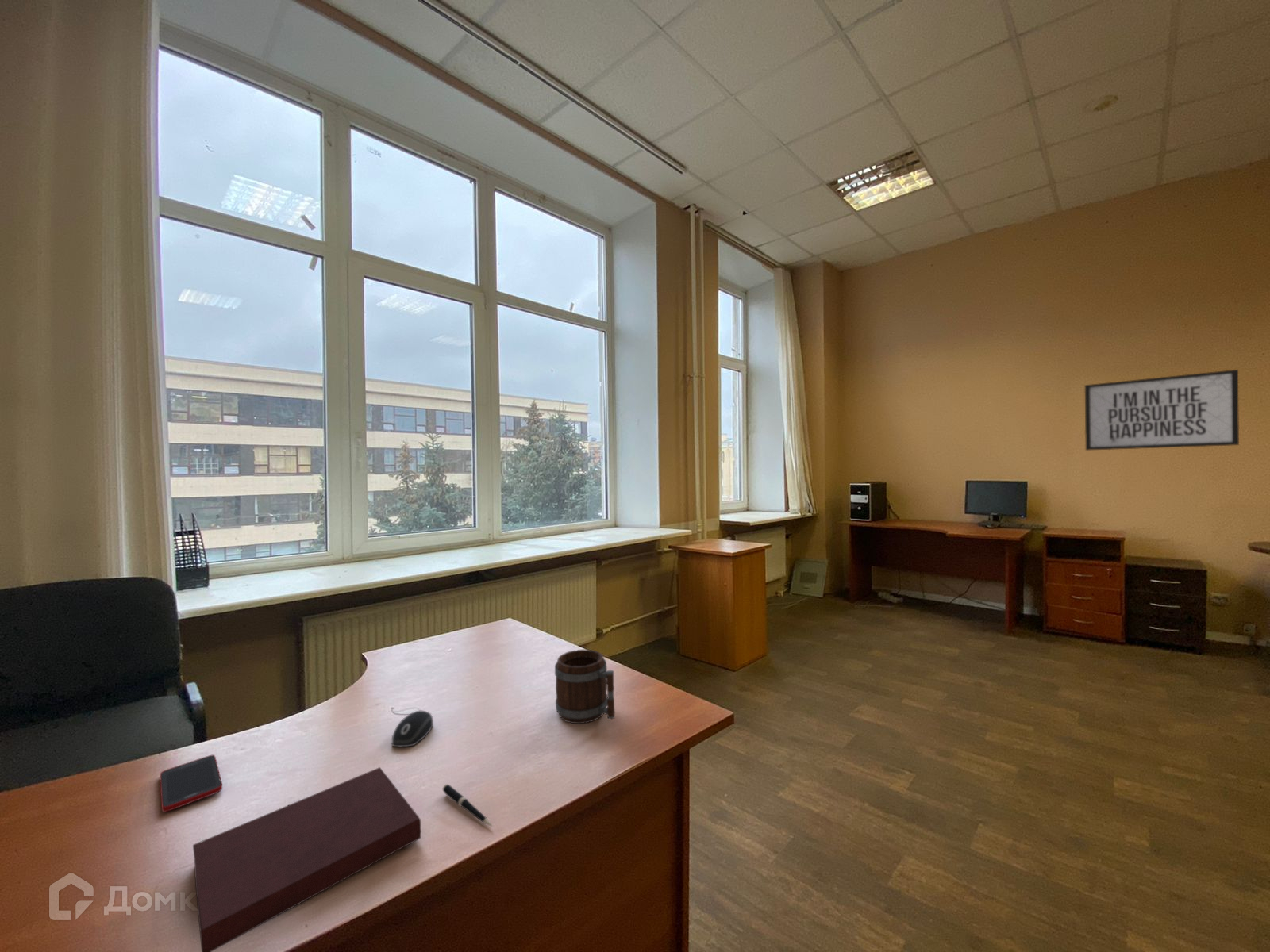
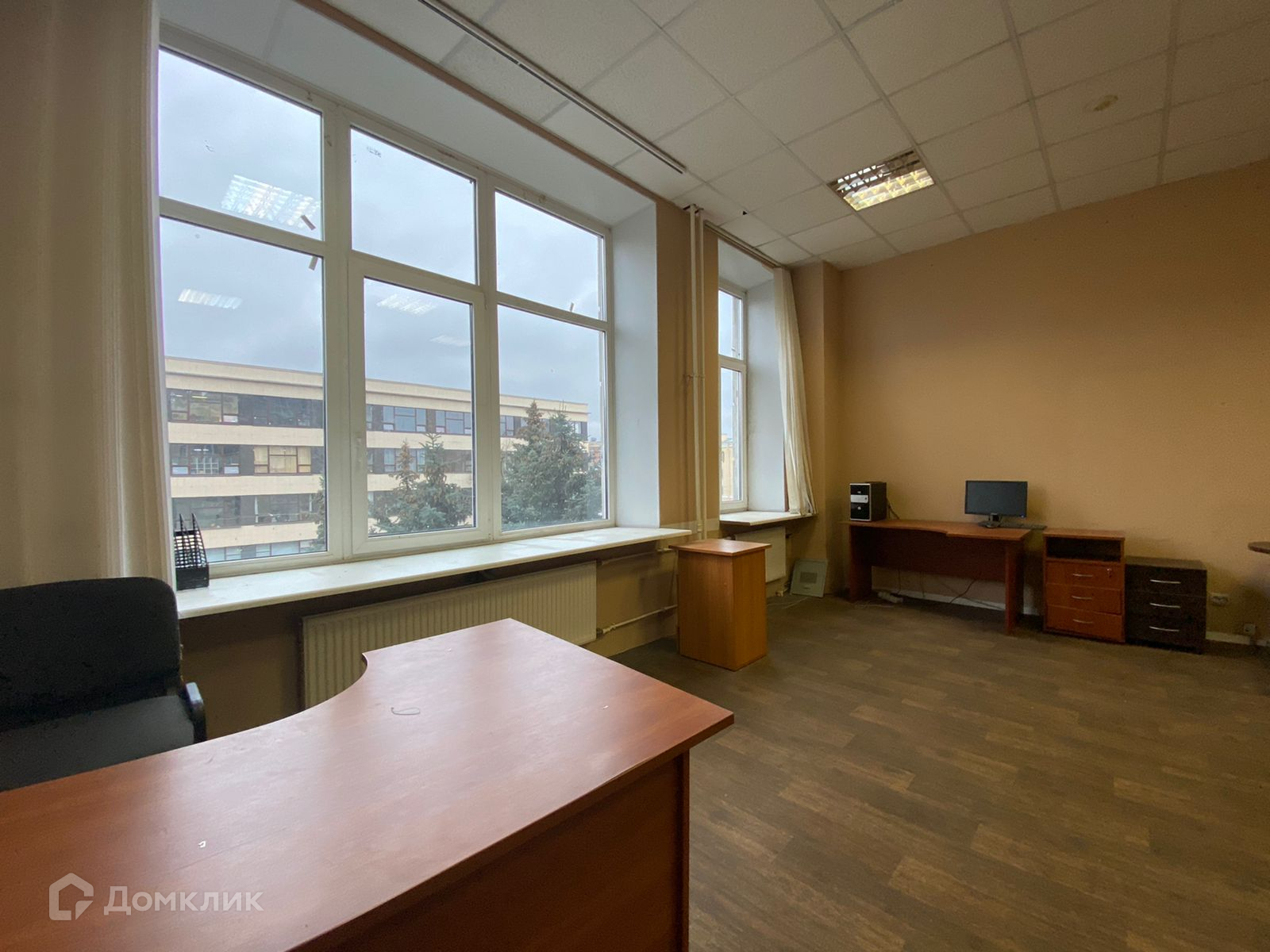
- mirror [1084,369,1240,451]
- computer mouse [391,710,433,747]
- notebook [192,766,422,952]
- mug [554,649,616,724]
- pen [442,783,493,827]
- cell phone [160,754,223,812]
